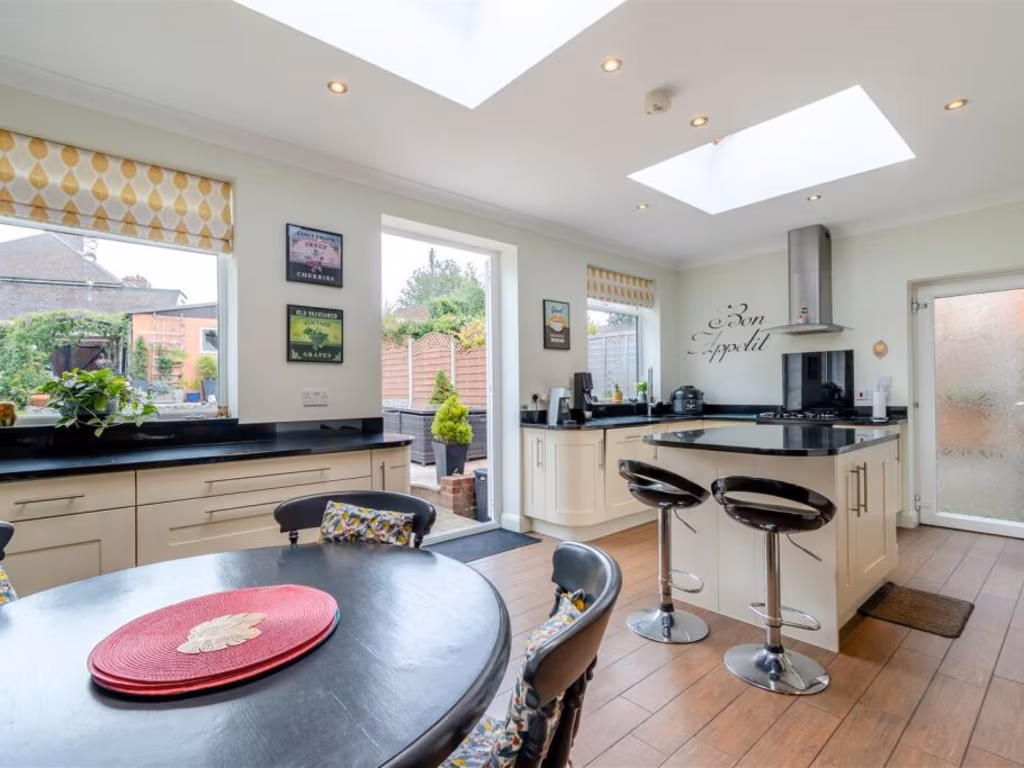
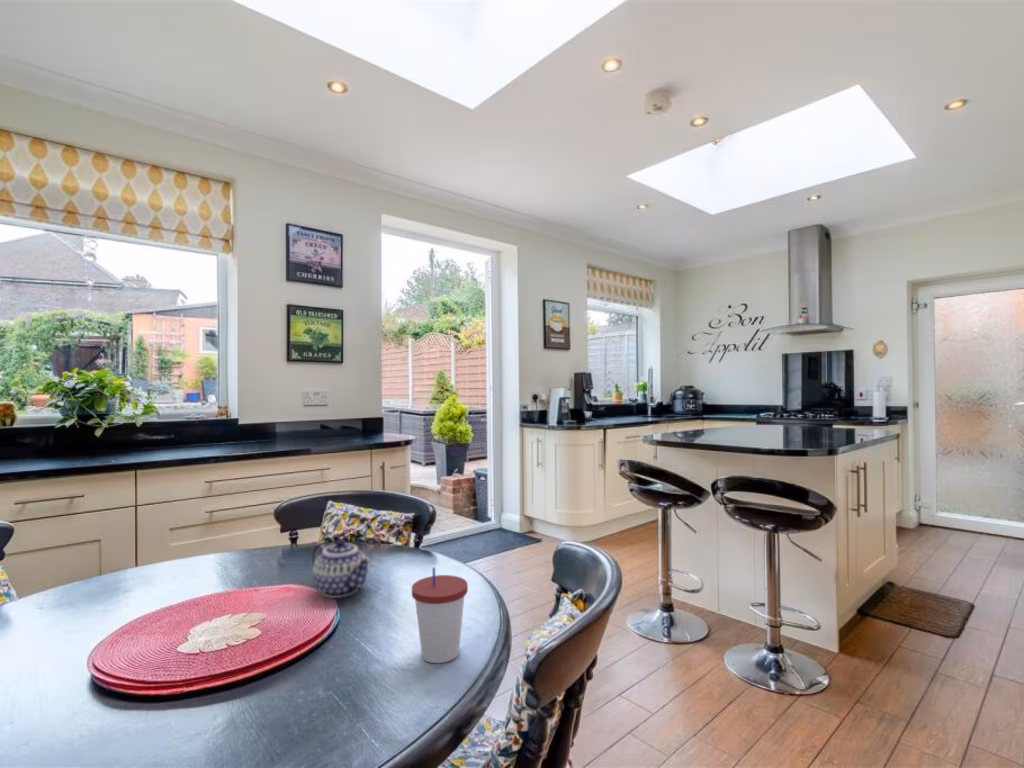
+ teapot [311,538,372,599]
+ cup [411,566,469,664]
